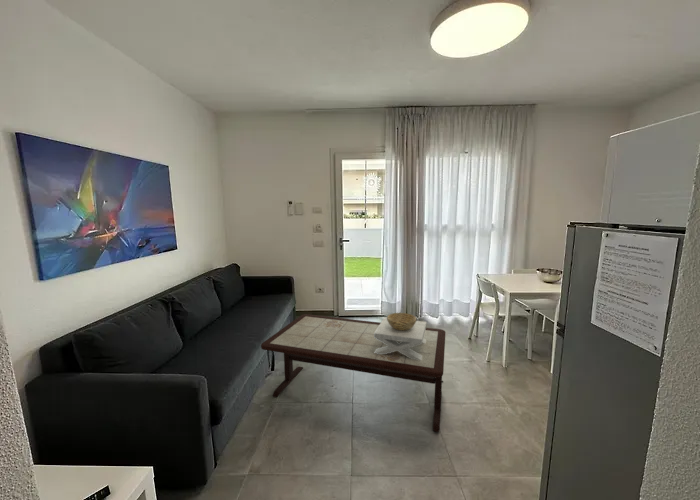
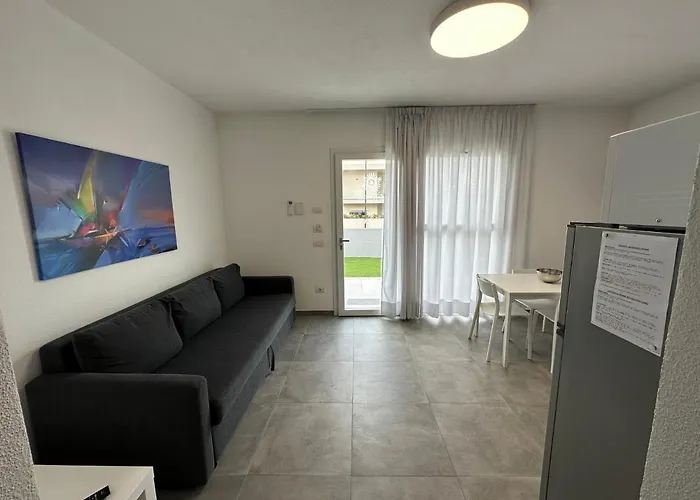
- decorative bowl [374,312,427,360]
- coffee table [260,313,446,433]
